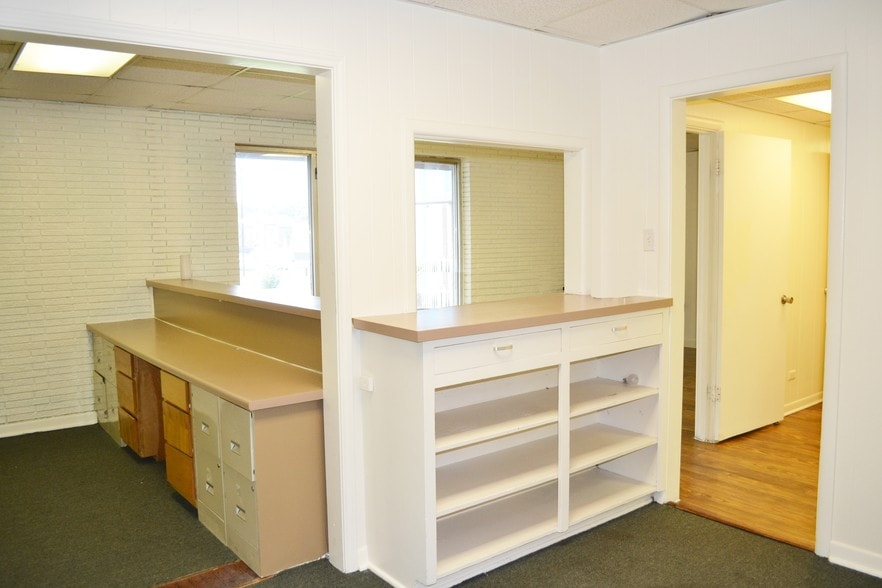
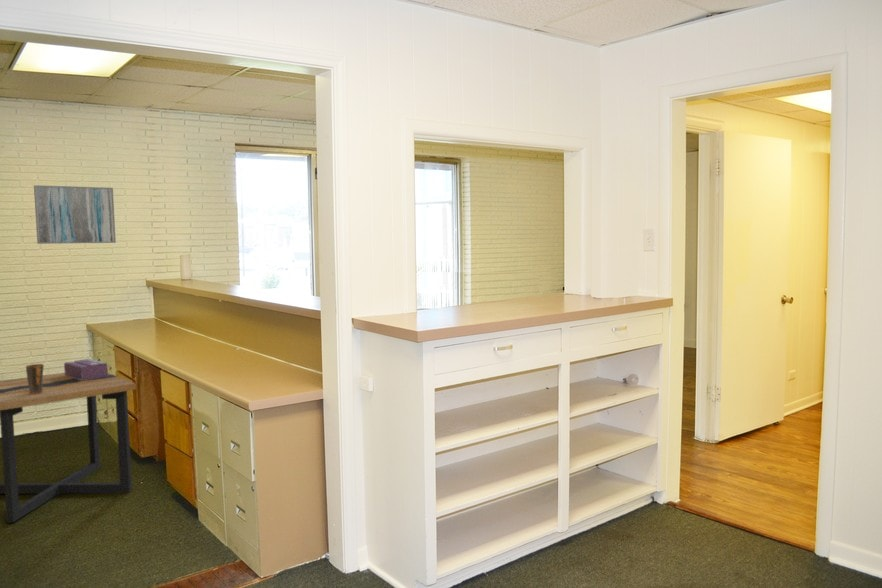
+ mug [25,363,45,394]
+ side table [0,372,137,524]
+ tissue box [63,358,109,380]
+ wall art [33,184,117,245]
